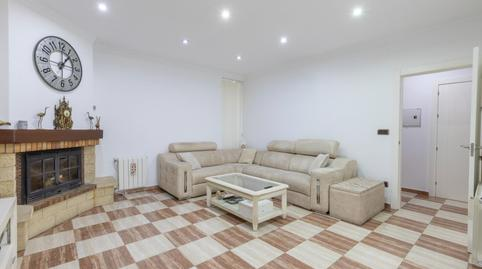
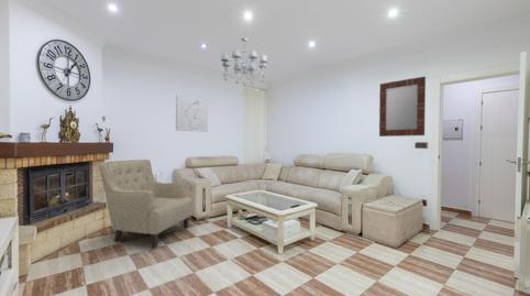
+ chandelier [220,37,268,86]
+ home mirror [378,75,427,138]
+ wall art [175,95,209,133]
+ chair [98,158,194,249]
